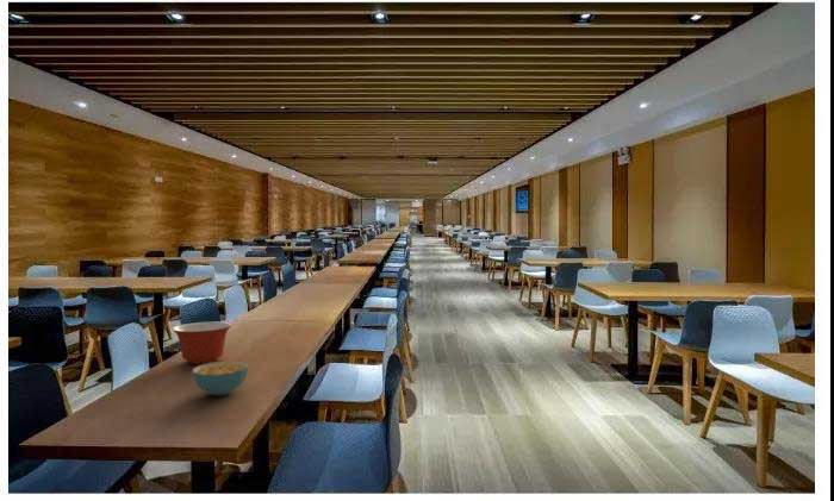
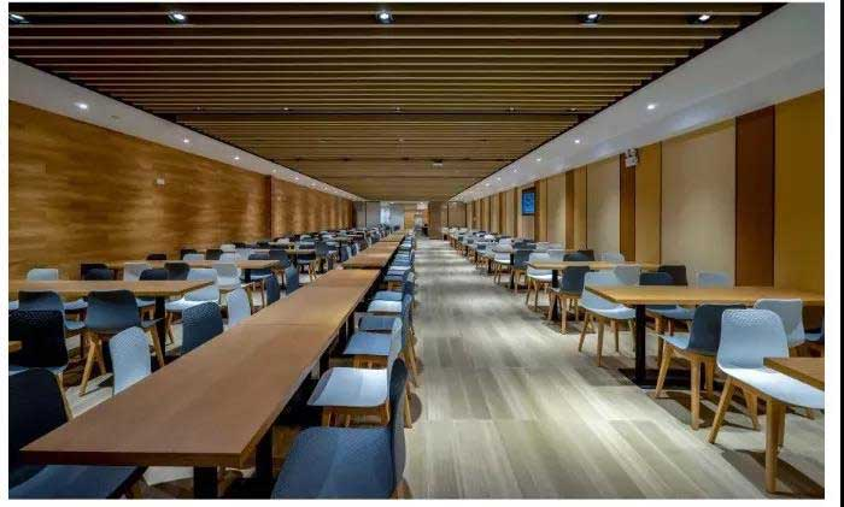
- cereal bowl [192,361,249,396]
- mixing bowl [172,321,232,365]
